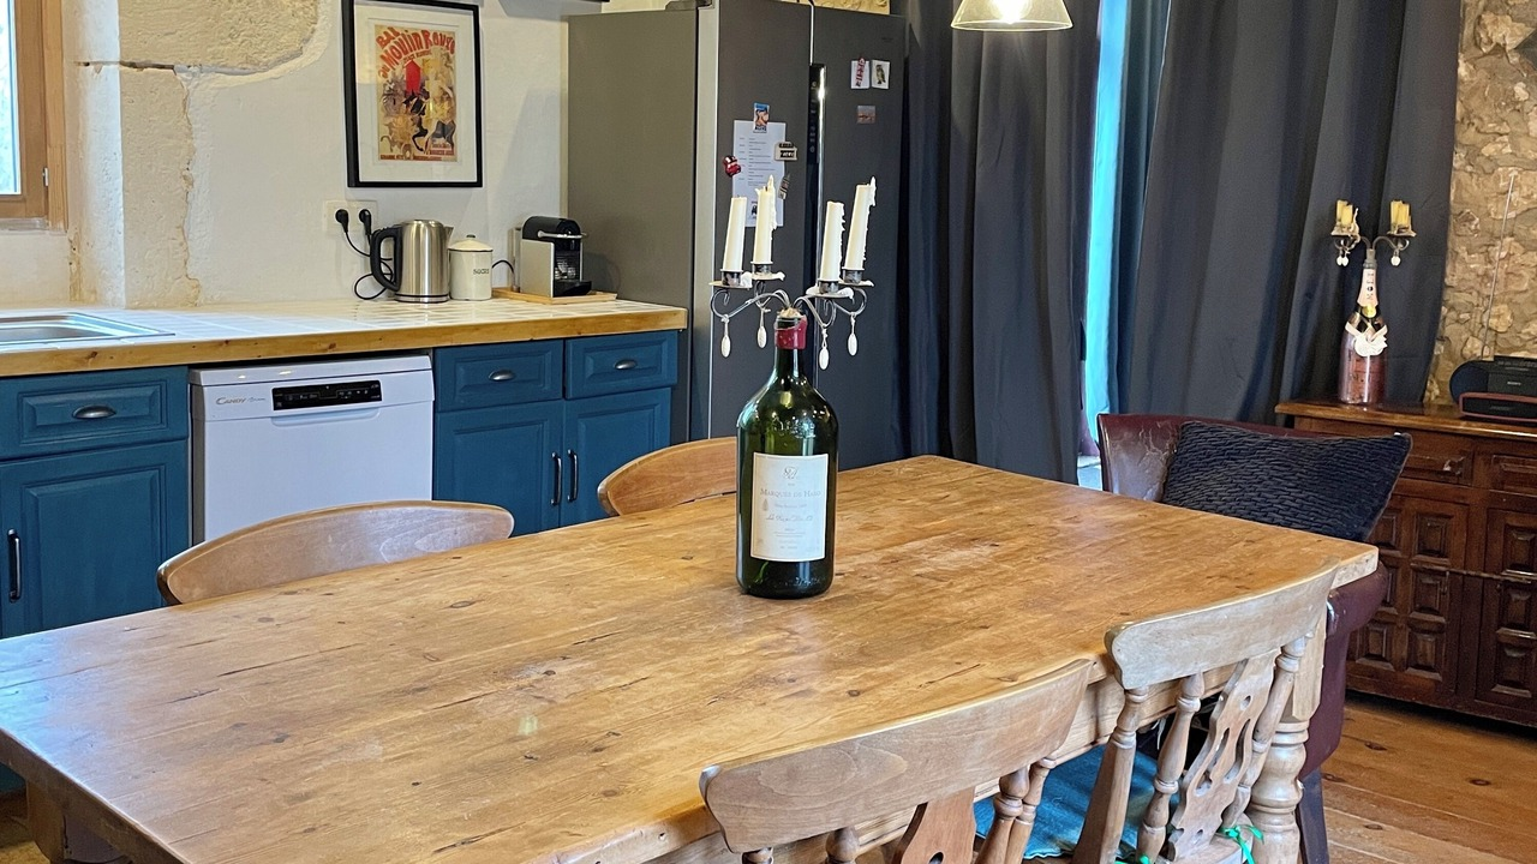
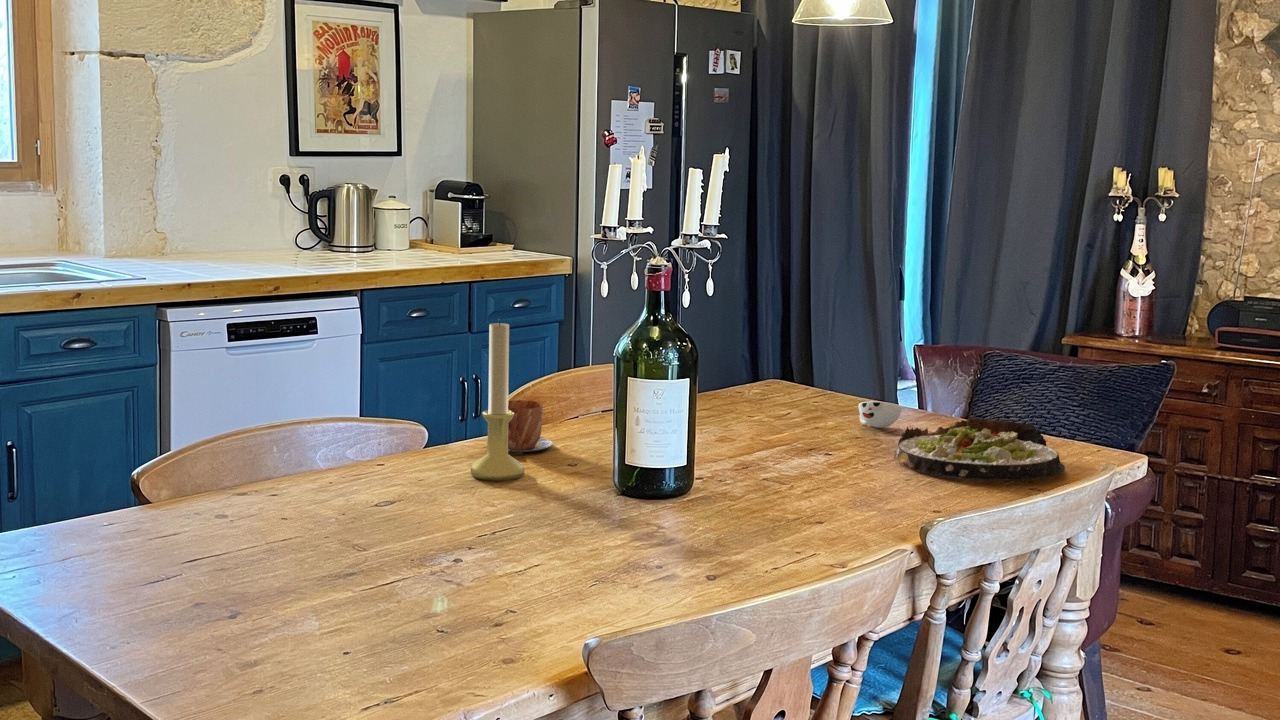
+ mug [486,399,553,453]
+ candle holder [469,317,526,482]
+ salad plate [893,417,1066,482]
+ cup [858,400,903,429]
